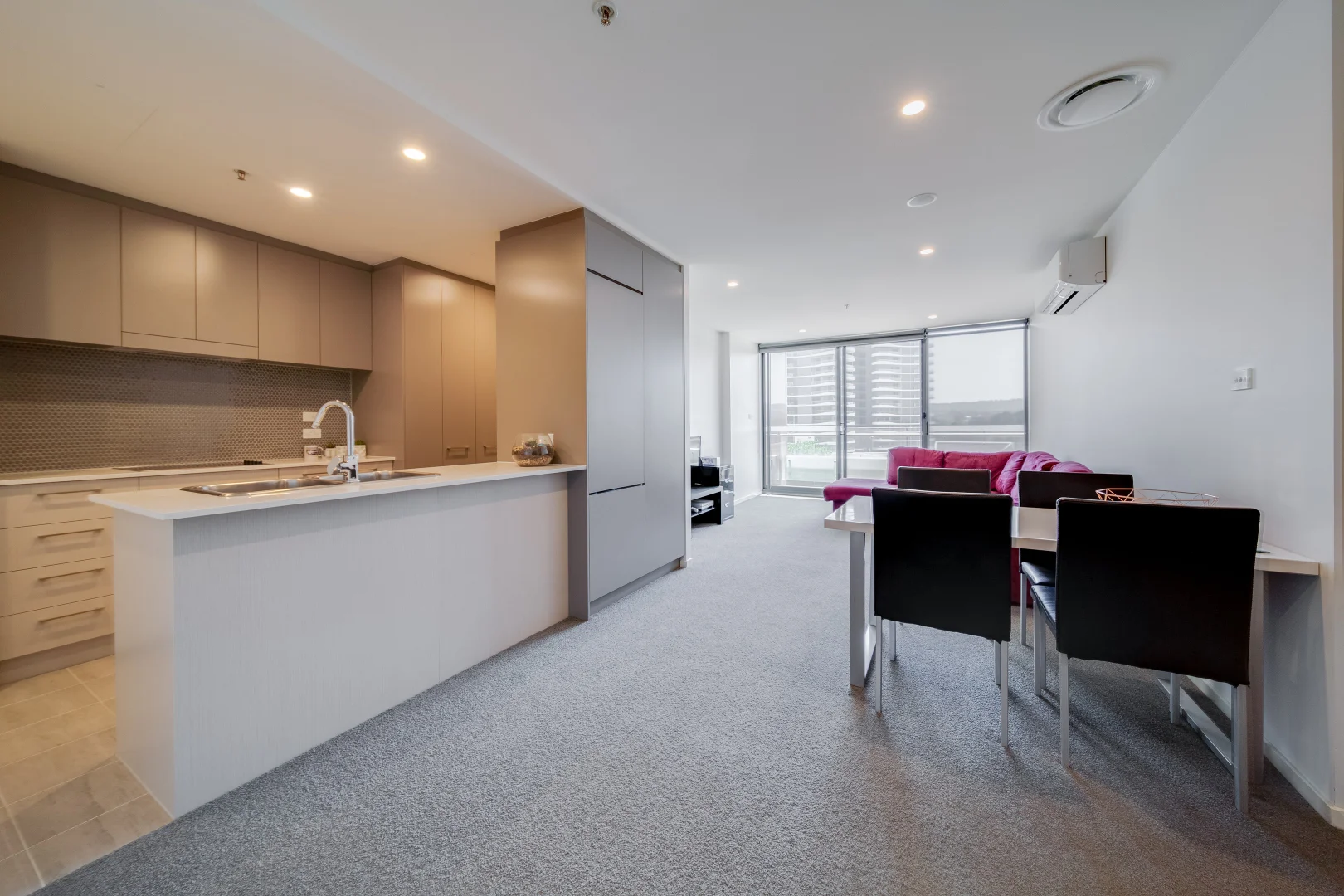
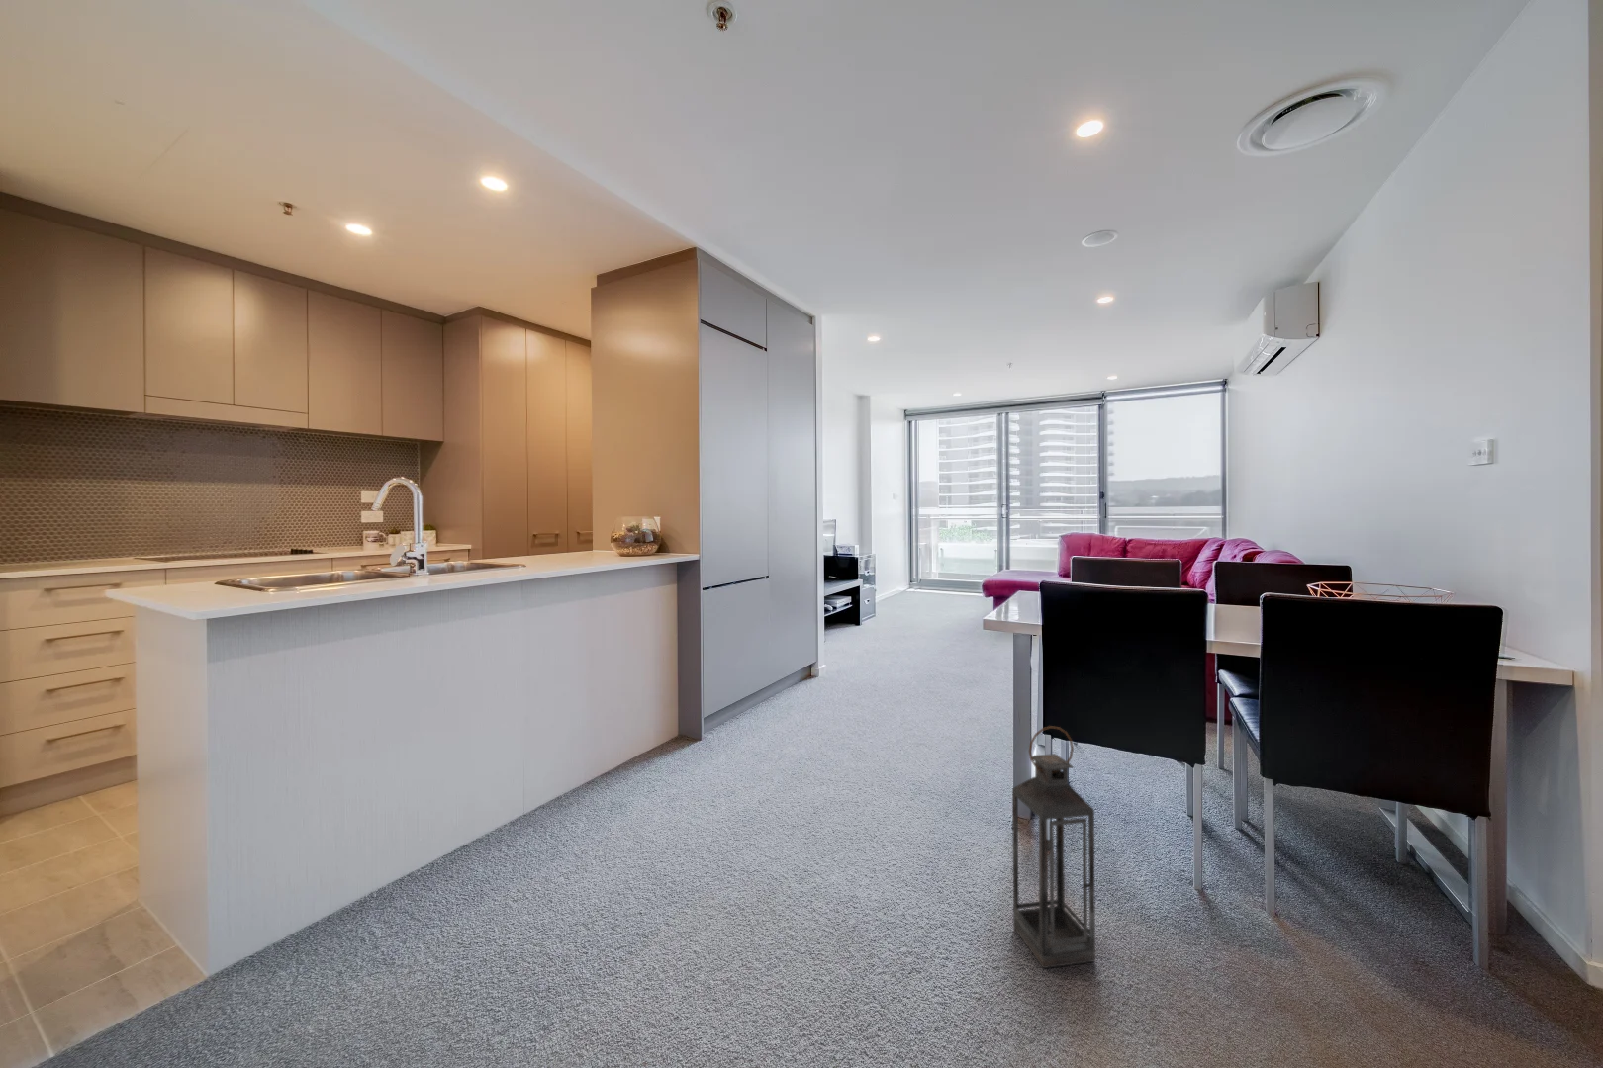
+ lantern [1011,725,1096,969]
